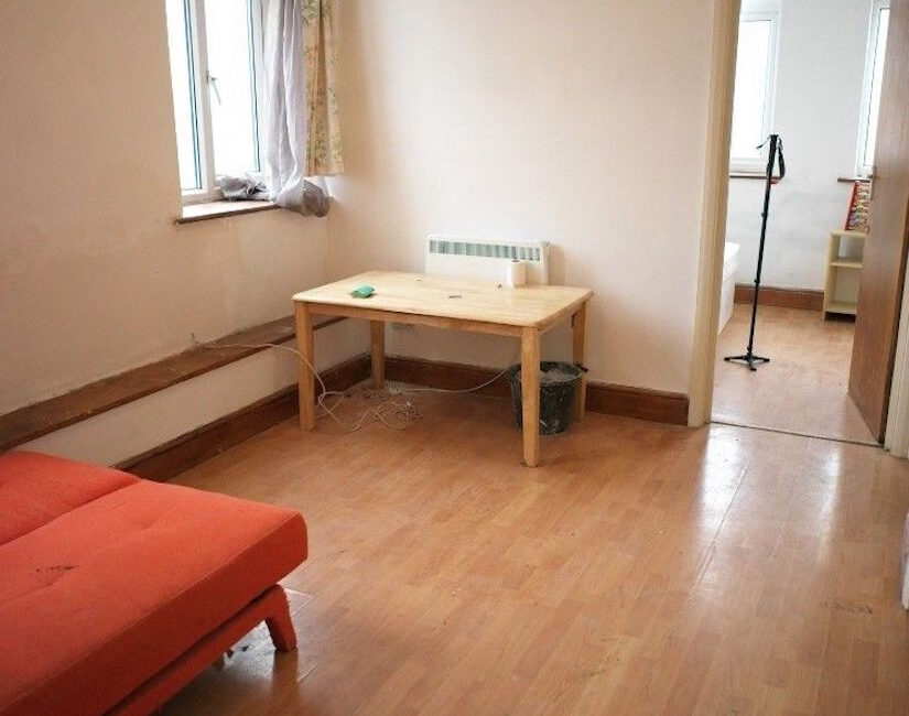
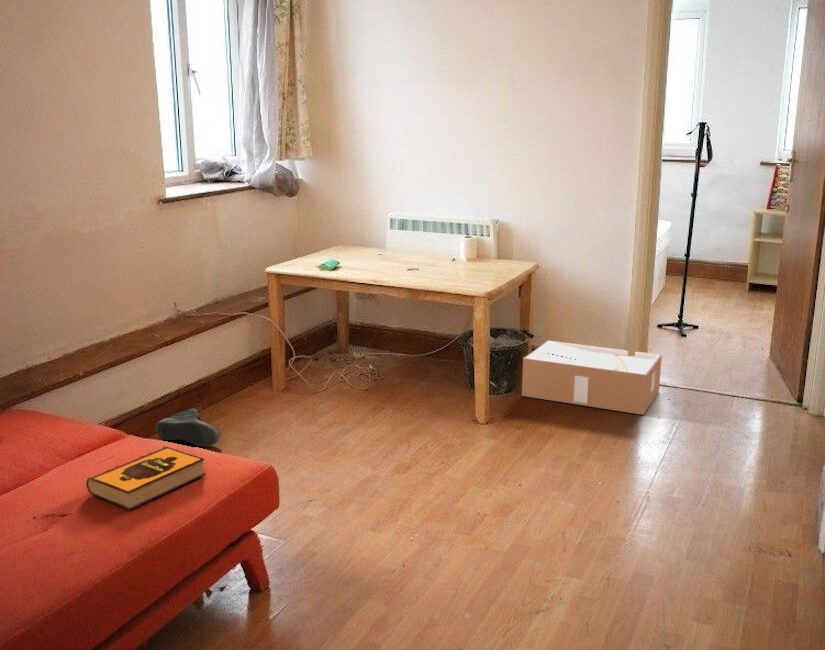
+ cardboard box [521,339,663,416]
+ sneaker [155,407,222,447]
+ hardback book [85,445,207,511]
